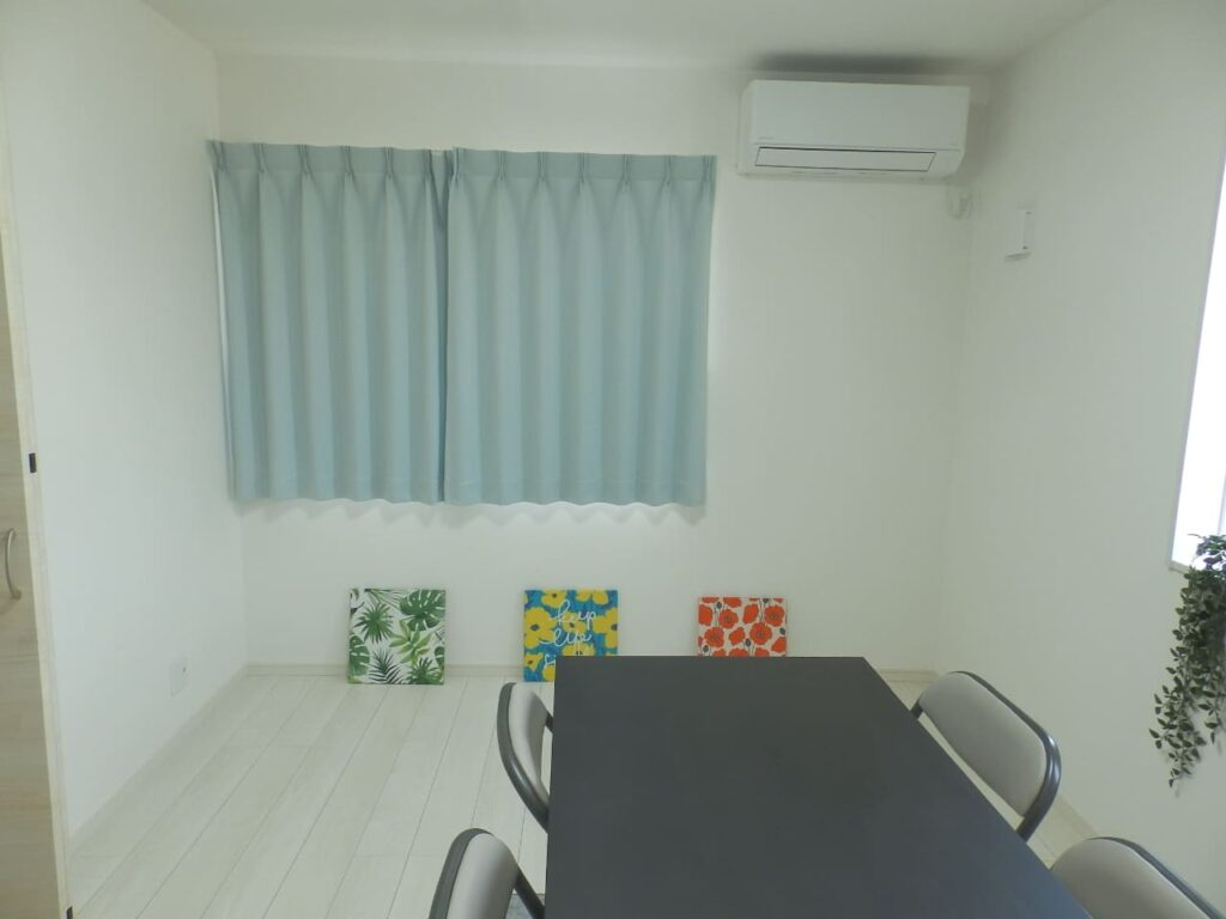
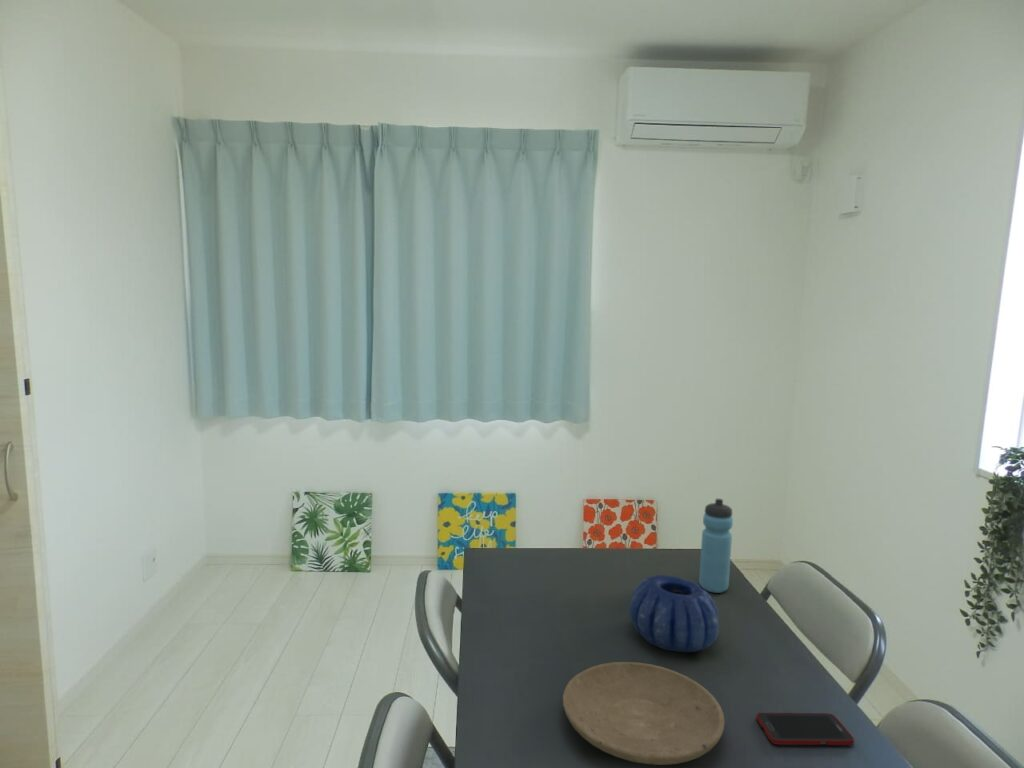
+ plate [562,661,726,766]
+ cell phone [755,712,855,746]
+ decorative bowl [628,574,720,653]
+ water bottle [698,498,734,594]
